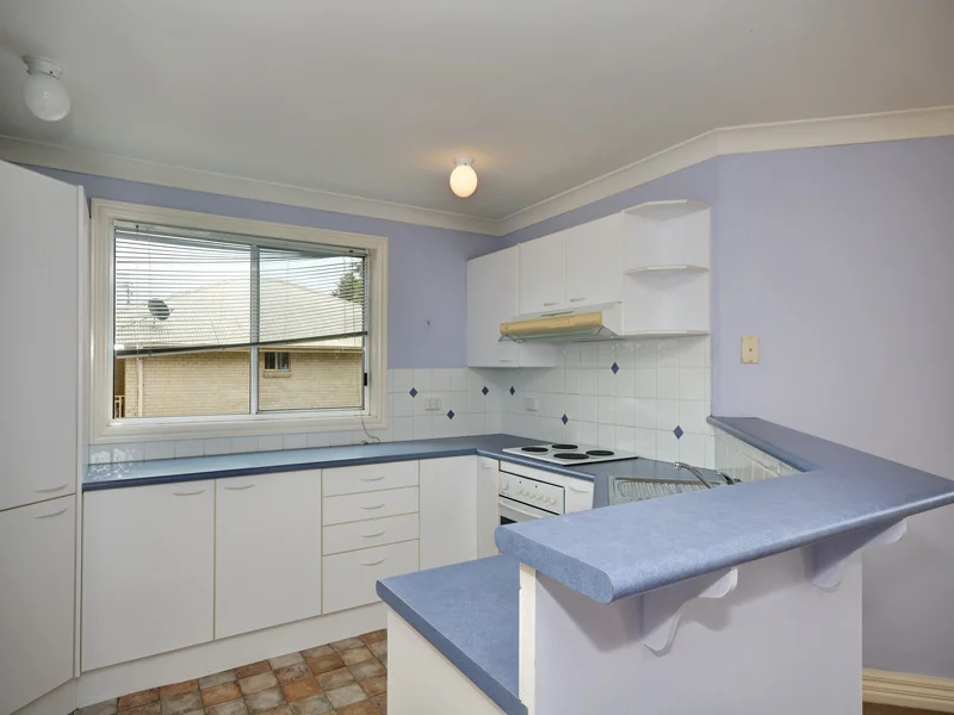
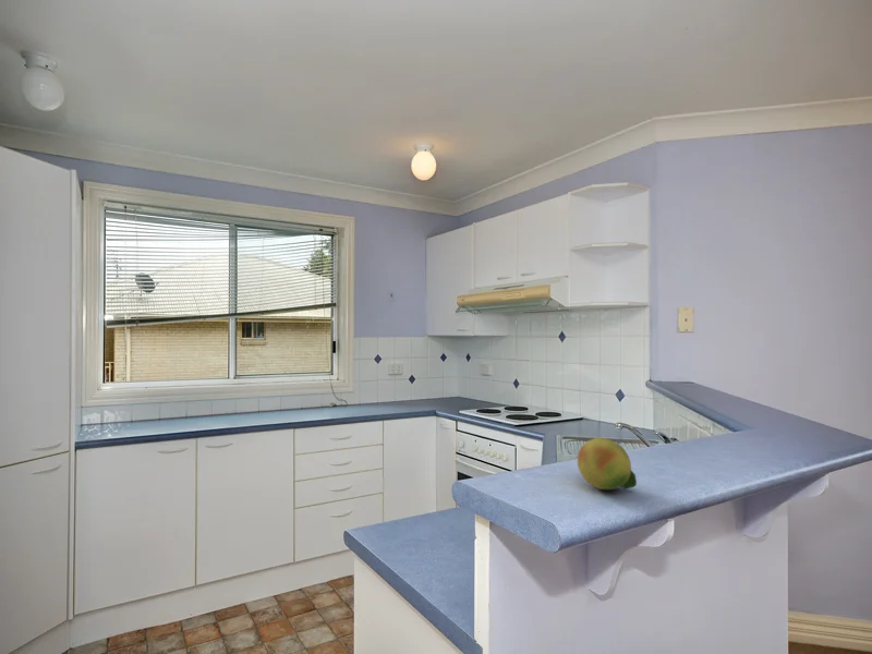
+ fruit [577,437,638,491]
